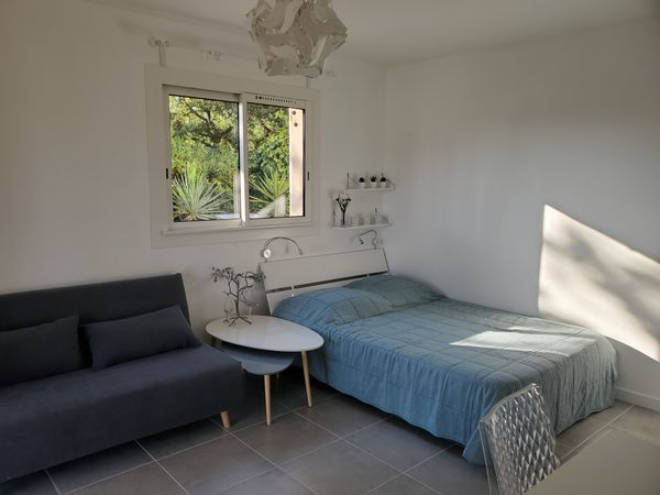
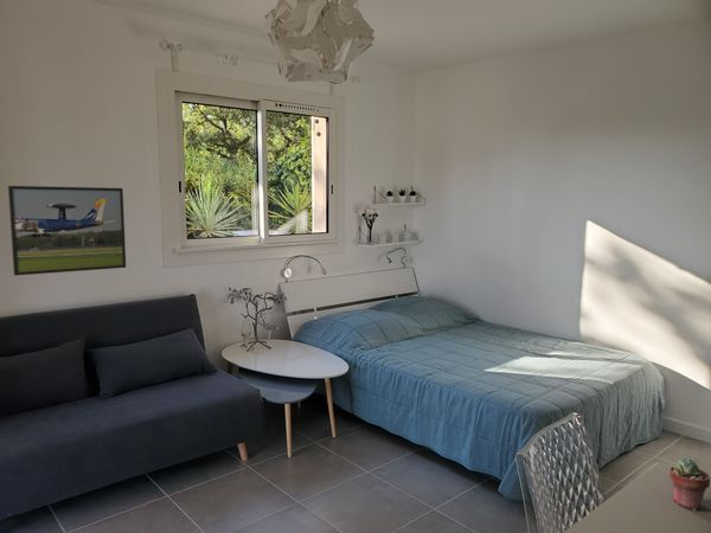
+ potted succulent [668,457,711,512]
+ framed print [7,185,127,277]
